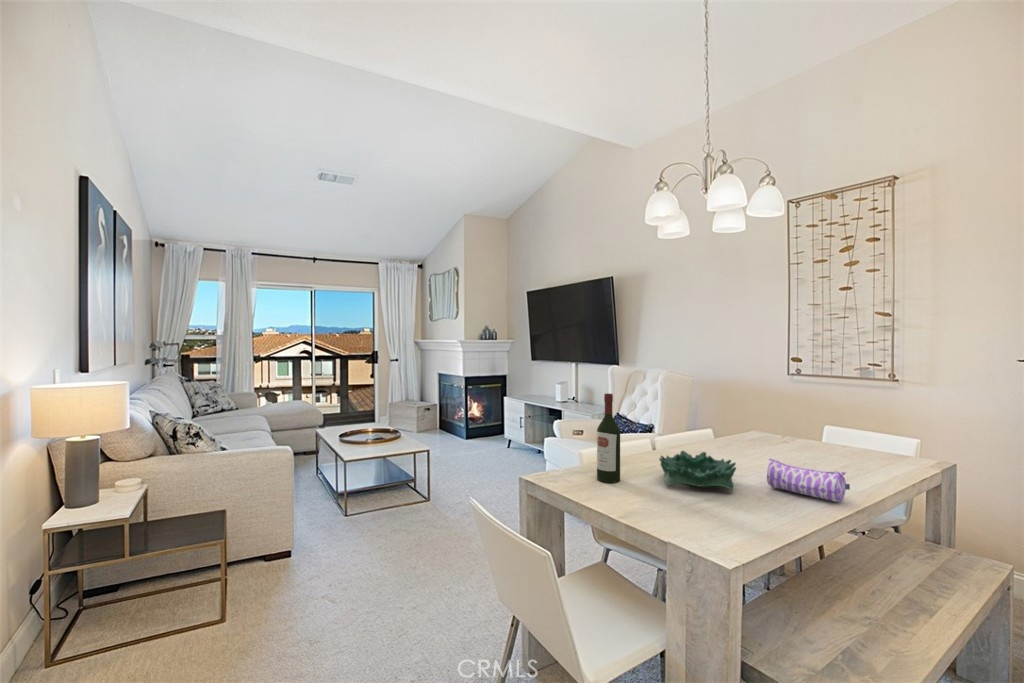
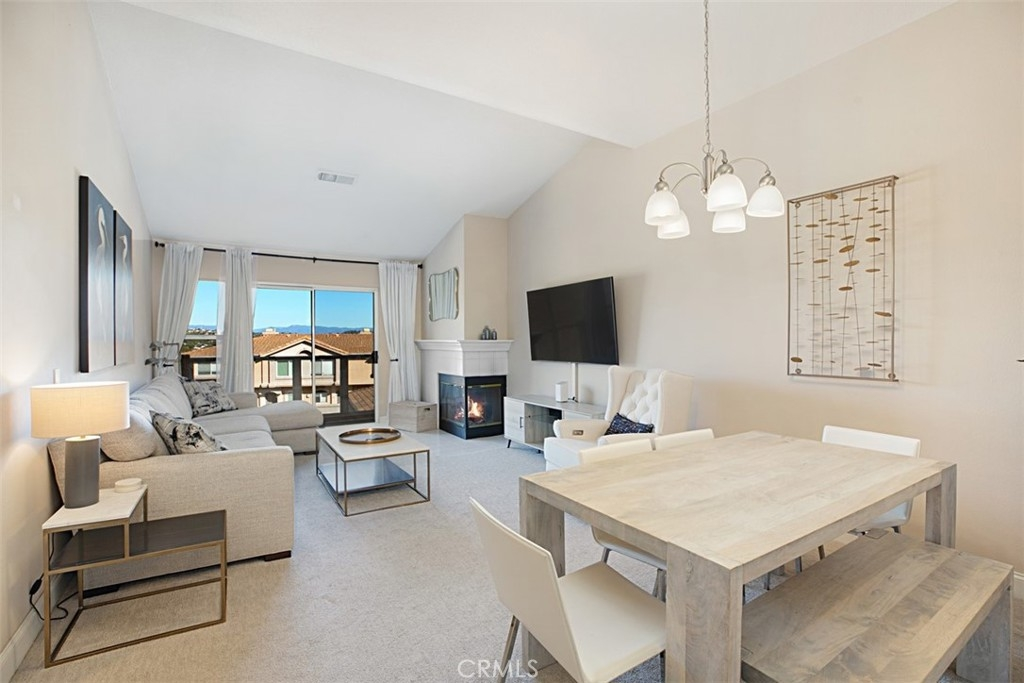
- pencil case [766,457,851,503]
- decorative bowl [658,450,737,491]
- wine bottle [596,392,621,484]
